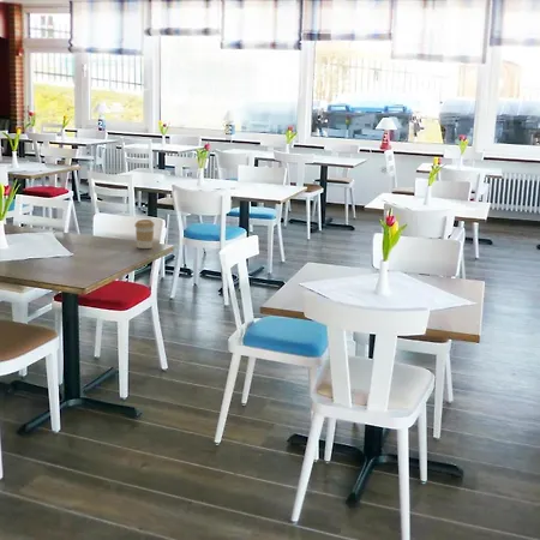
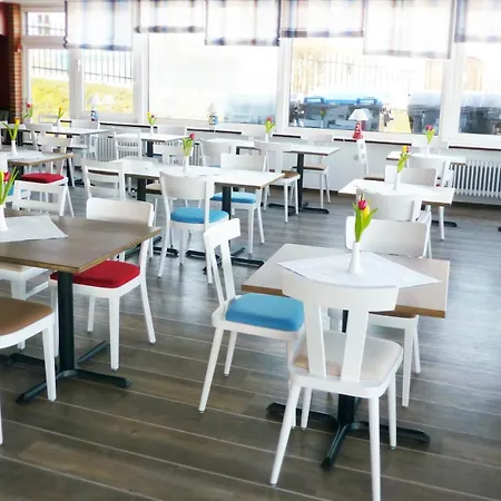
- coffee cup [133,218,156,250]
